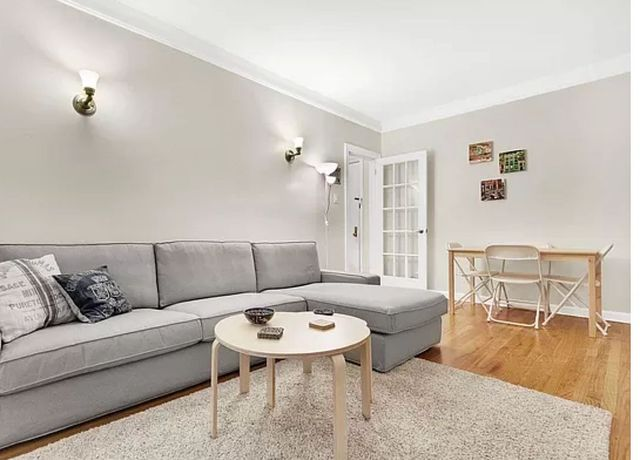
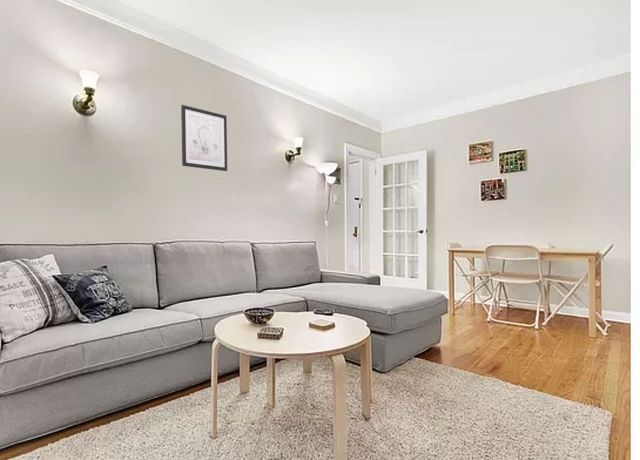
+ wall art [180,104,228,172]
